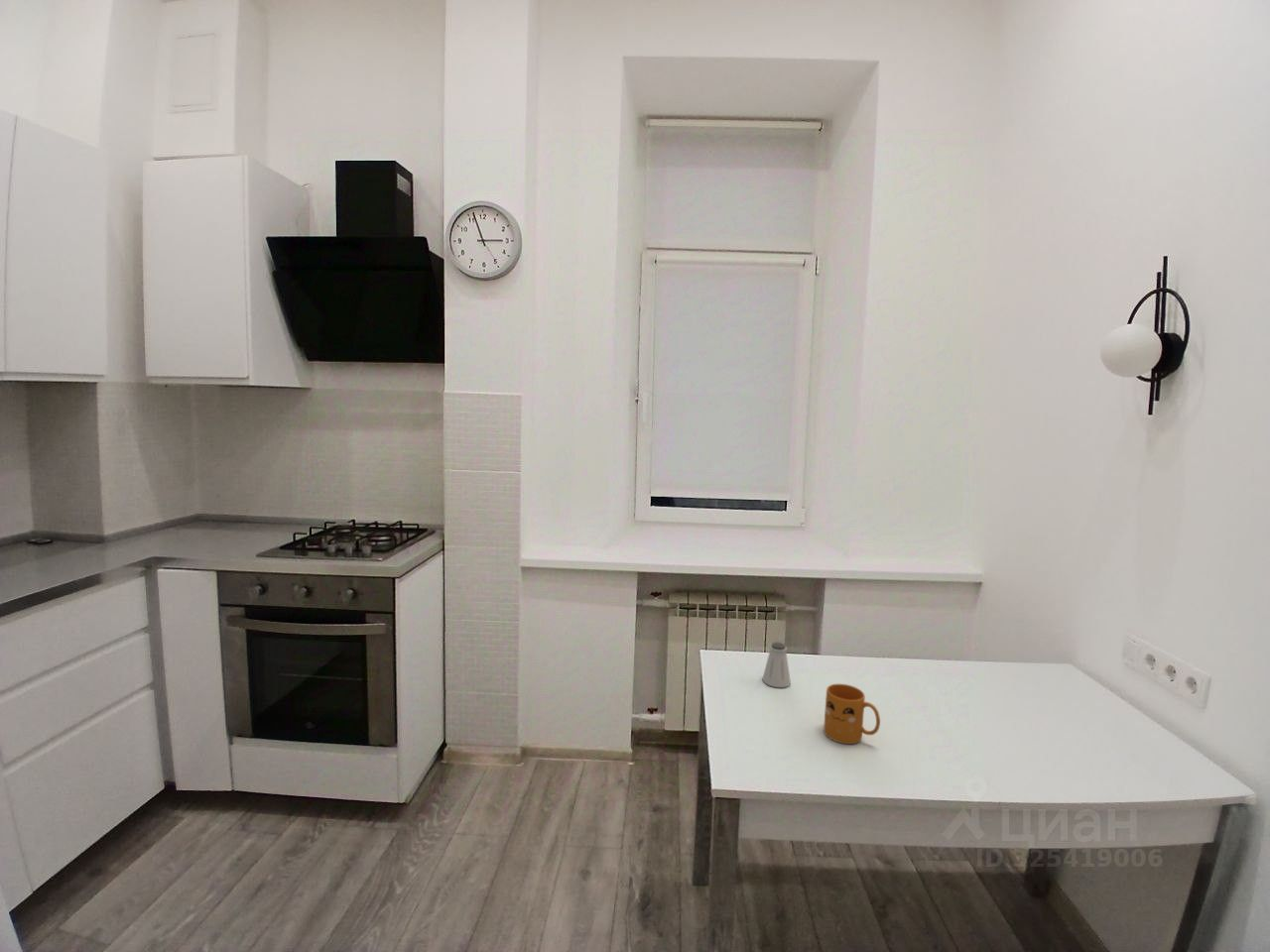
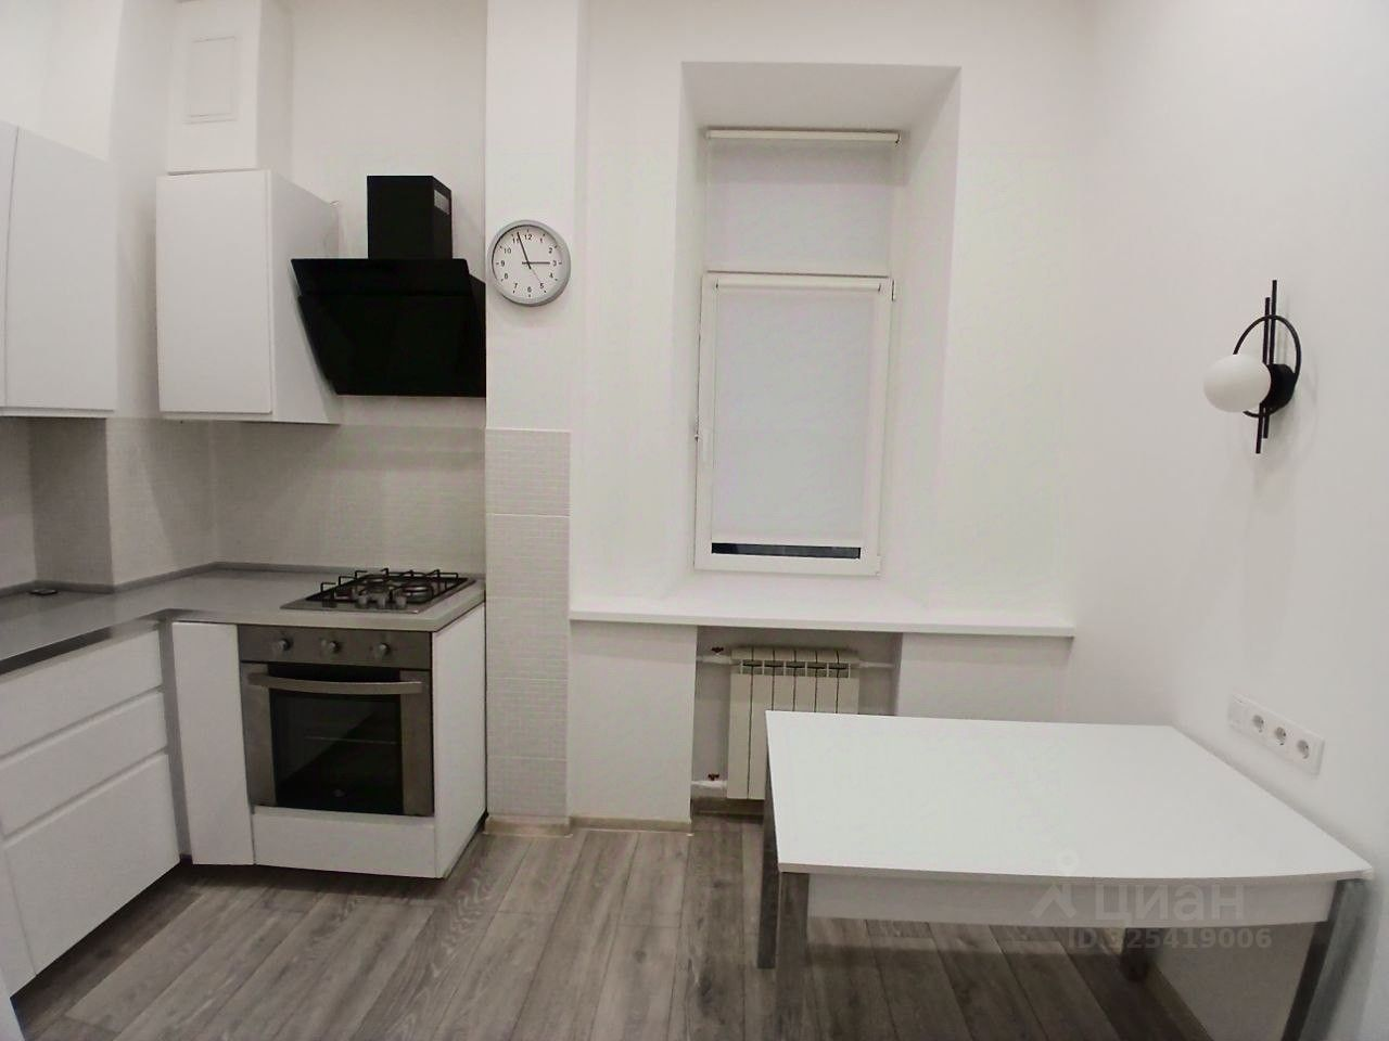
- saltshaker [761,642,792,688]
- mug [823,683,881,745]
